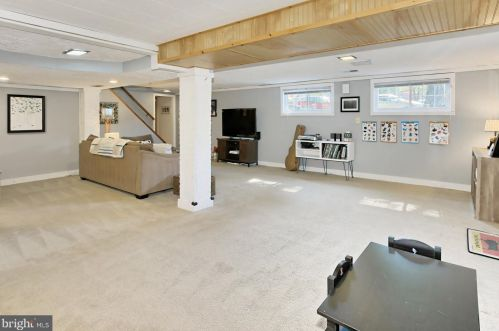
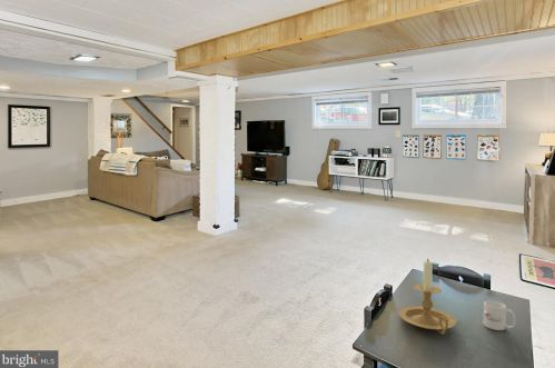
+ mug [483,300,516,331]
+ candle holder [398,257,457,335]
